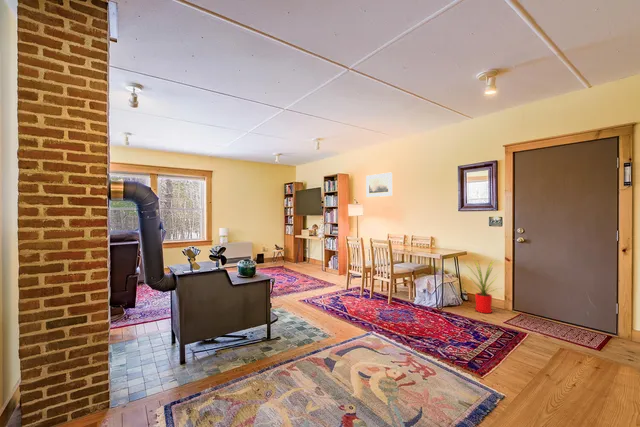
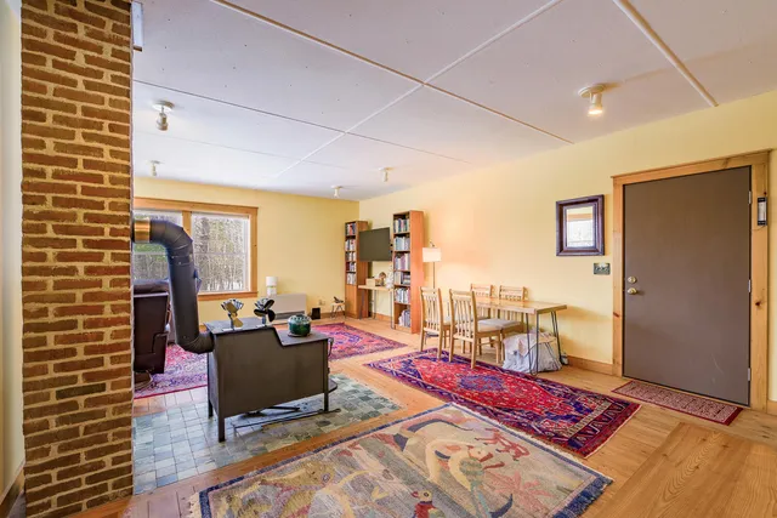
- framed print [365,172,393,198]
- house plant [459,256,502,314]
